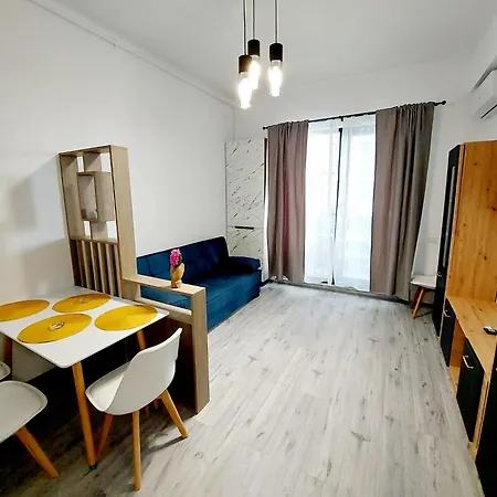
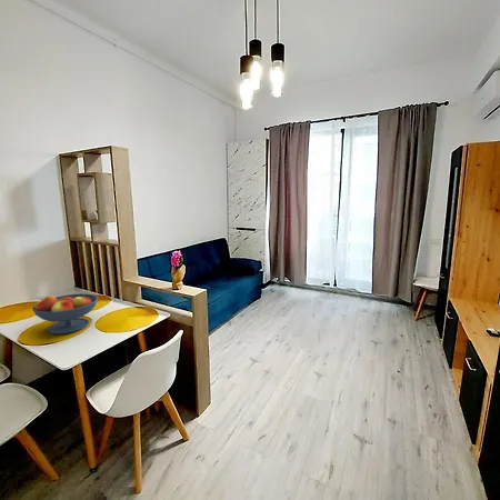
+ fruit bowl [31,292,99,336]
